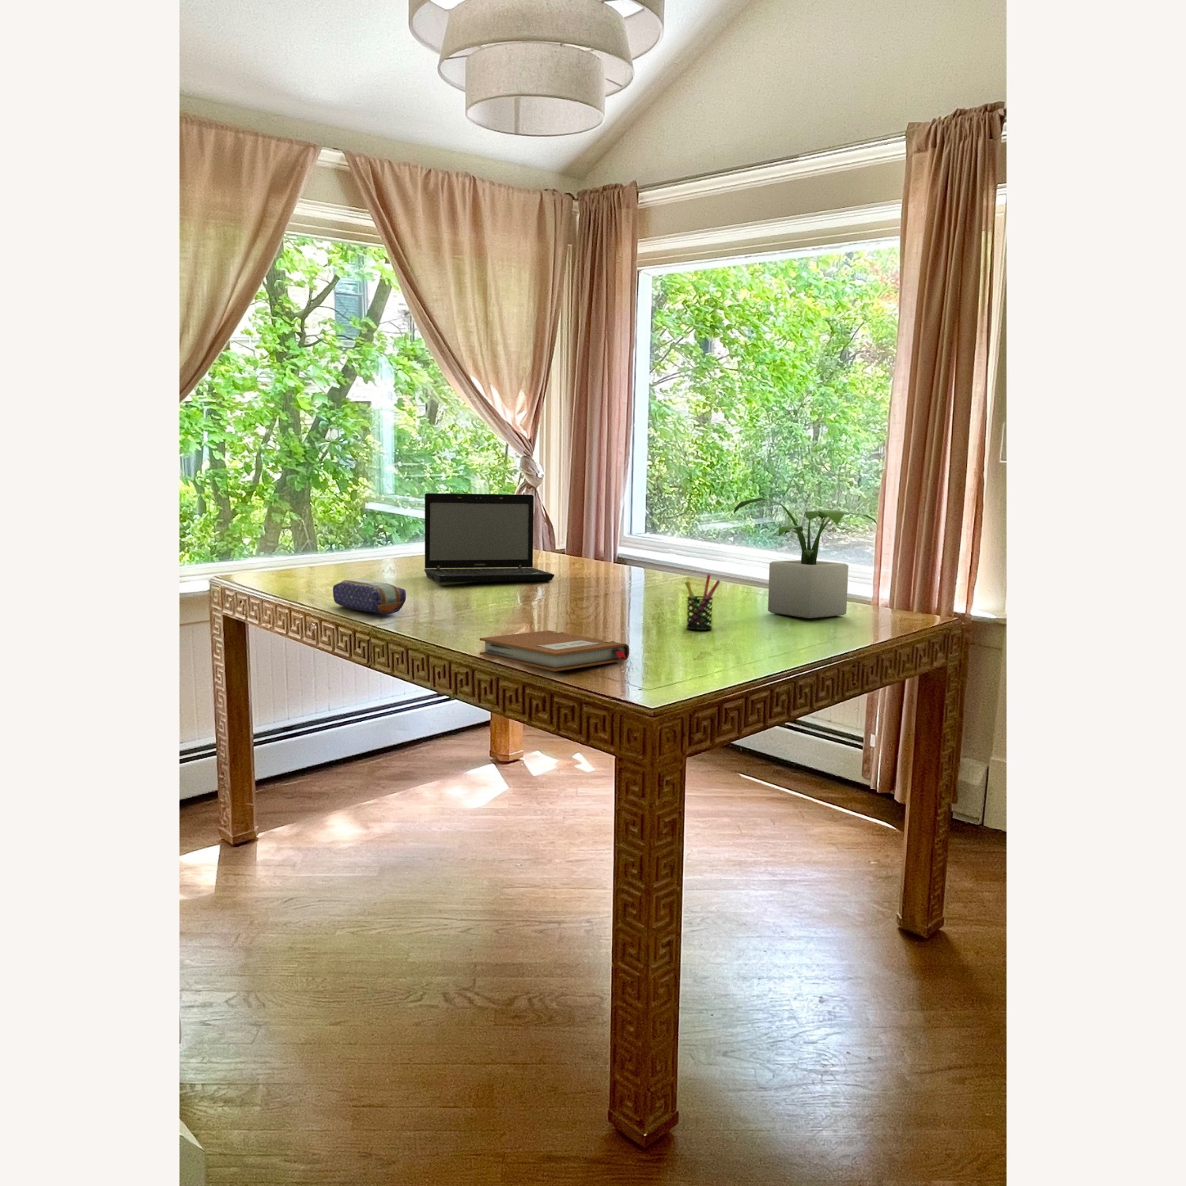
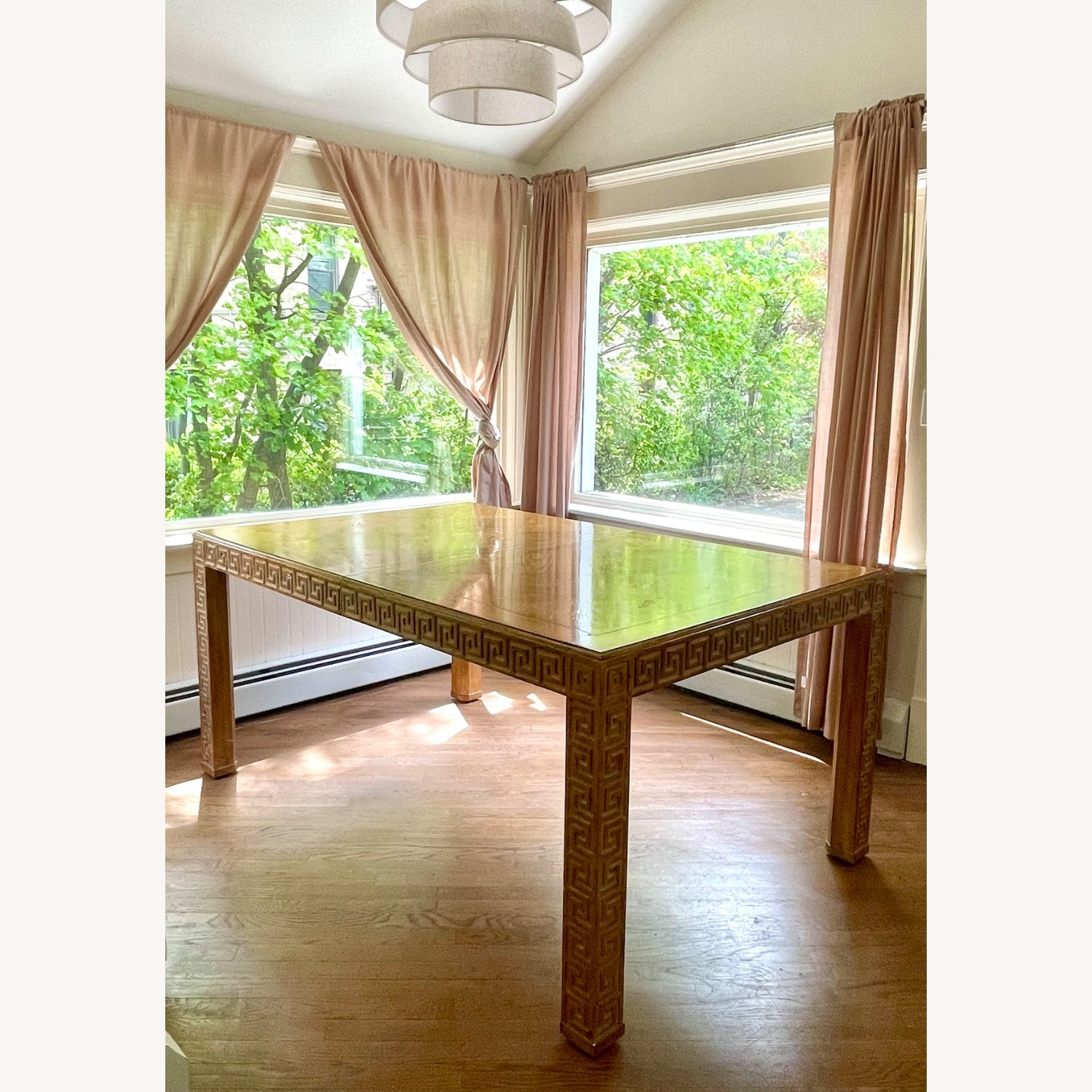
- pen holder [684,573,721,631]
- pencil case [332,578,406,615]
- notebook [478,629,630,672]
- potted plant [733,496,878,619]
- laptop [424,493,555,583]
